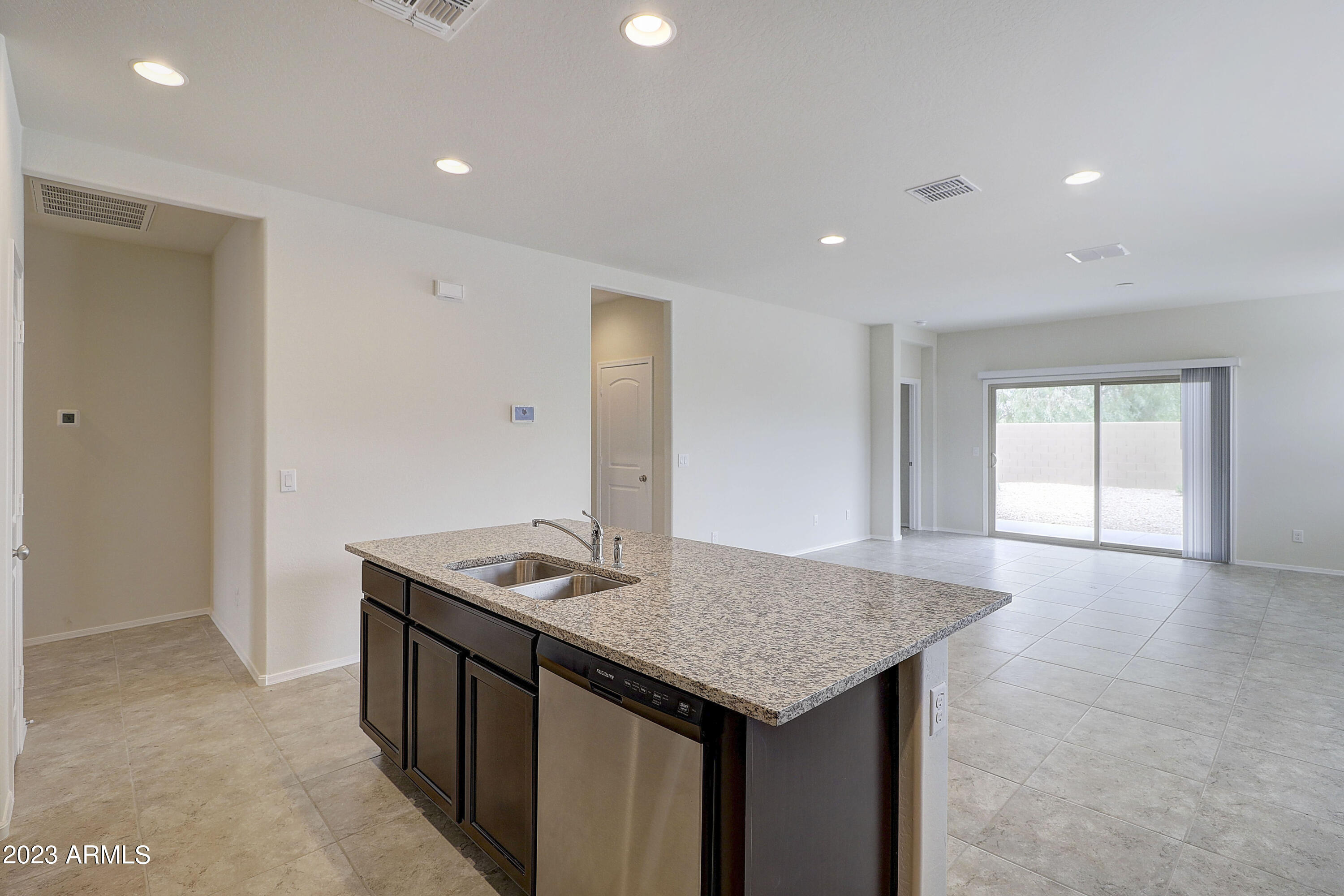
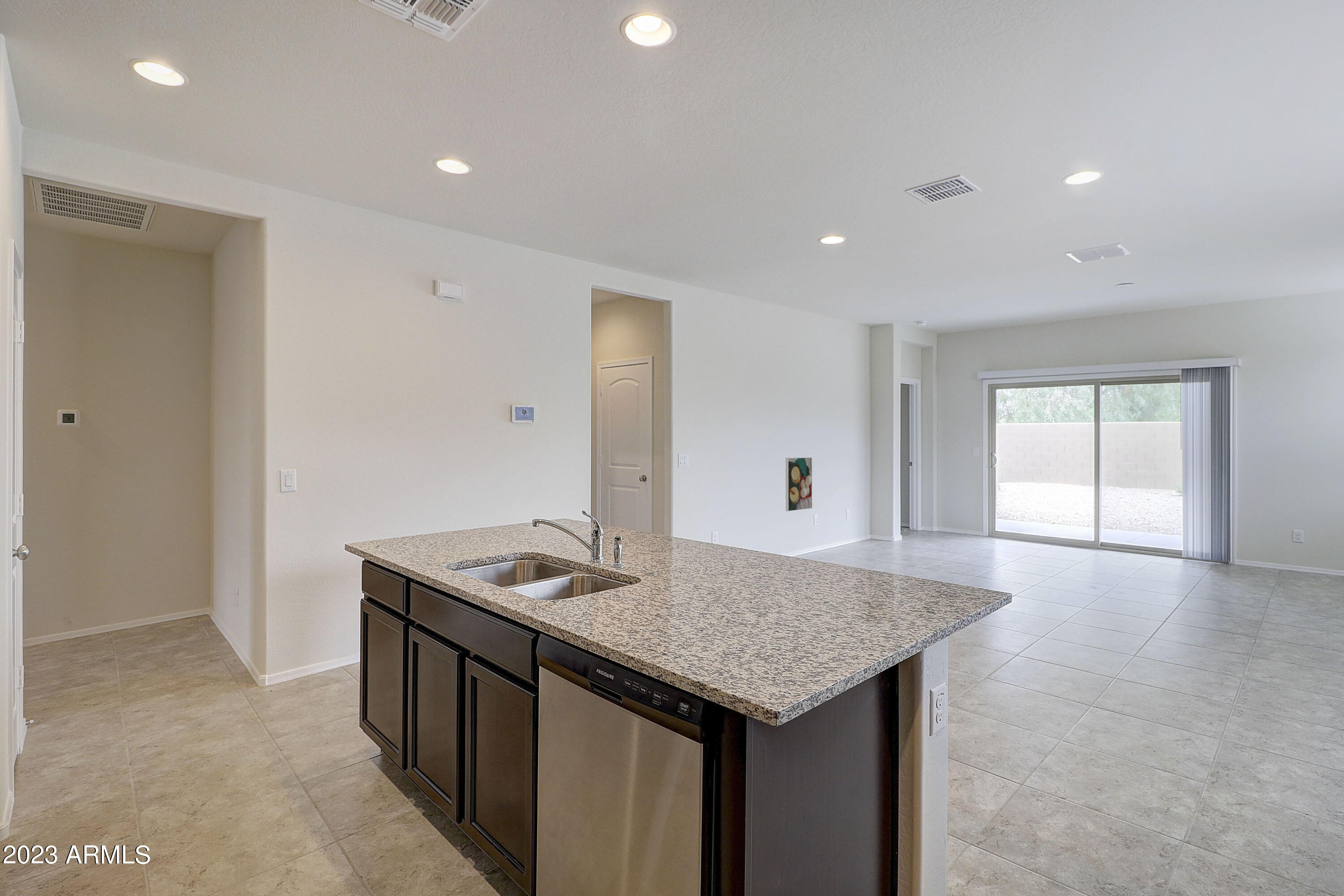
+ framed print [785,457,813,512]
